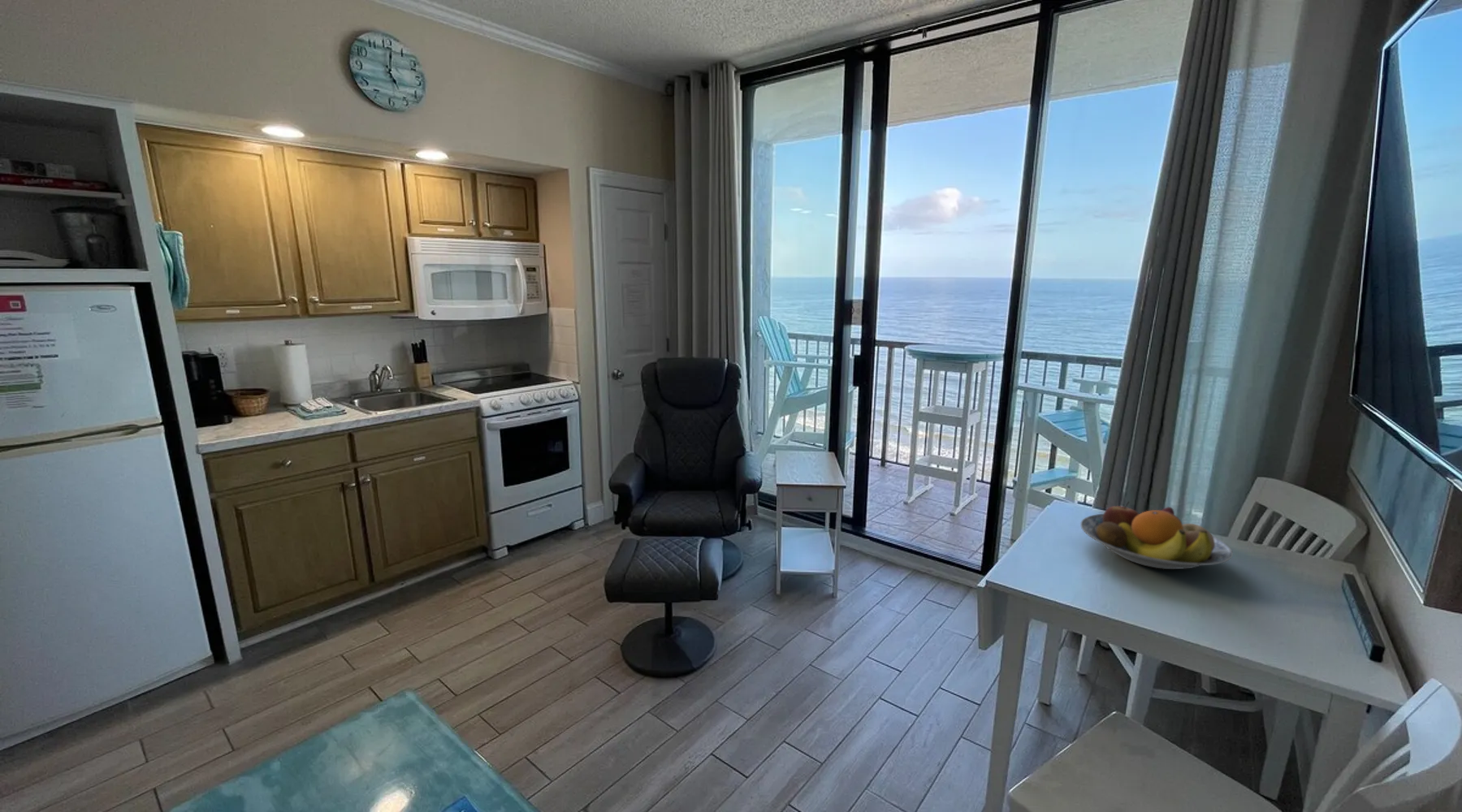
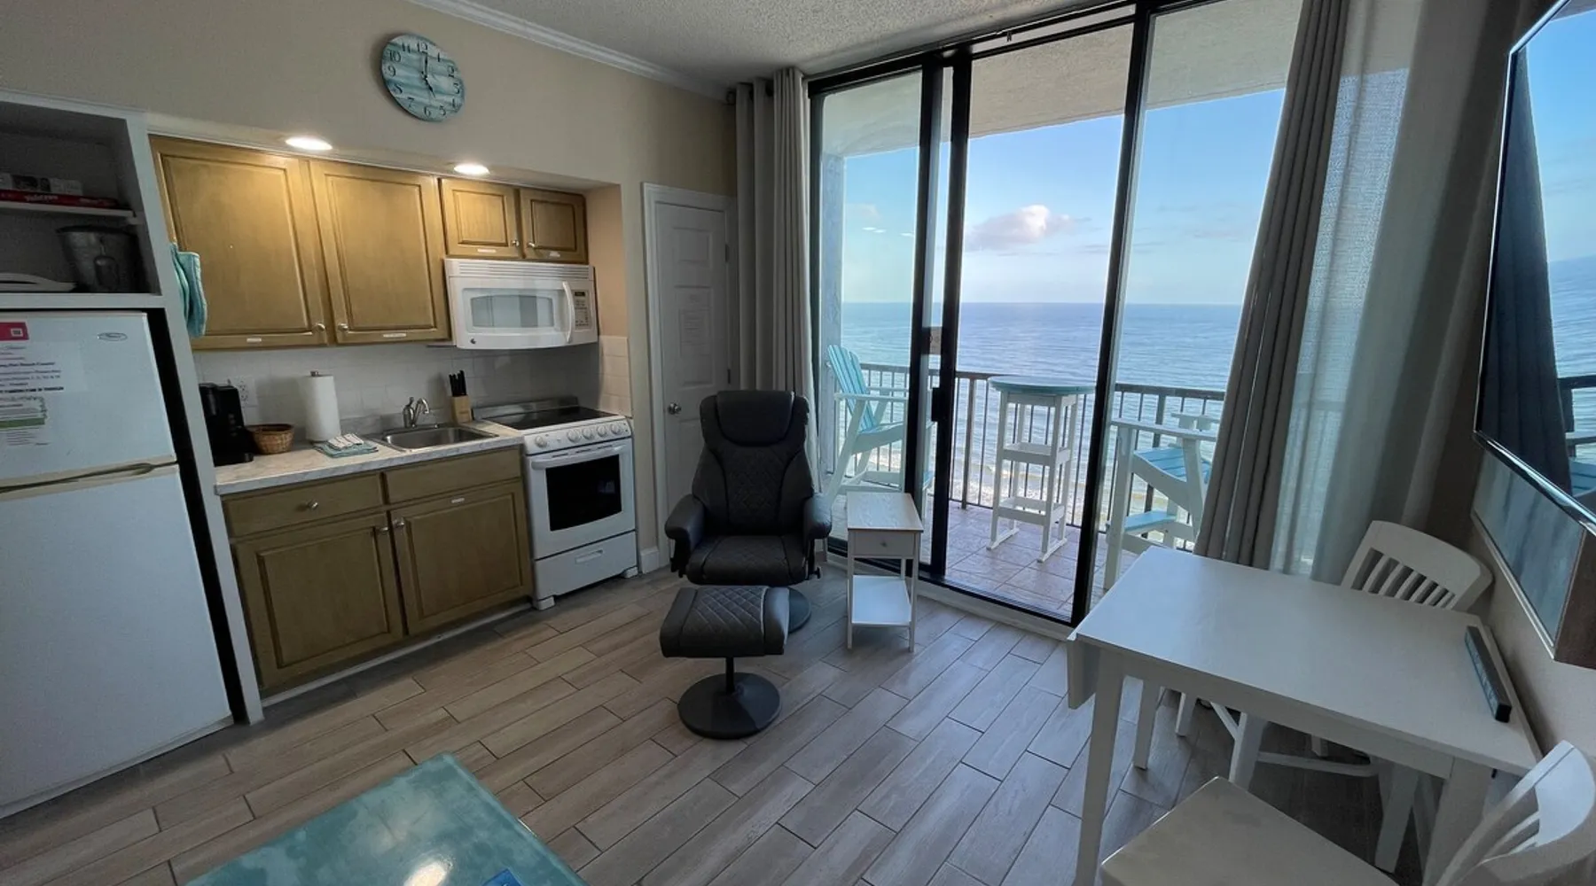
- fruit bowl [1079,500,1234,570]
